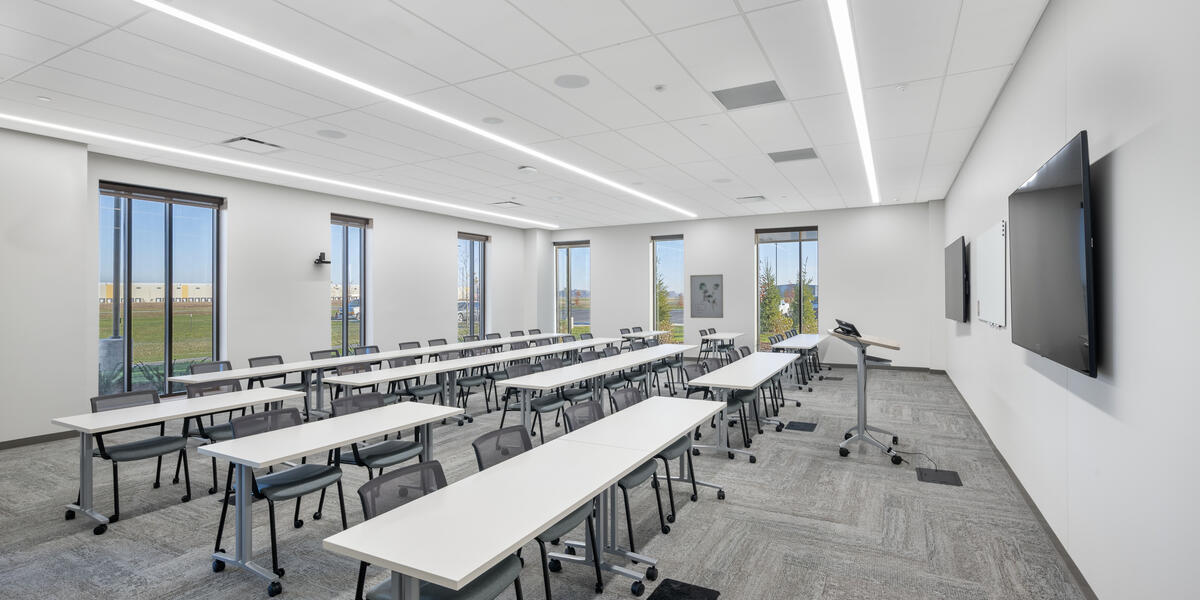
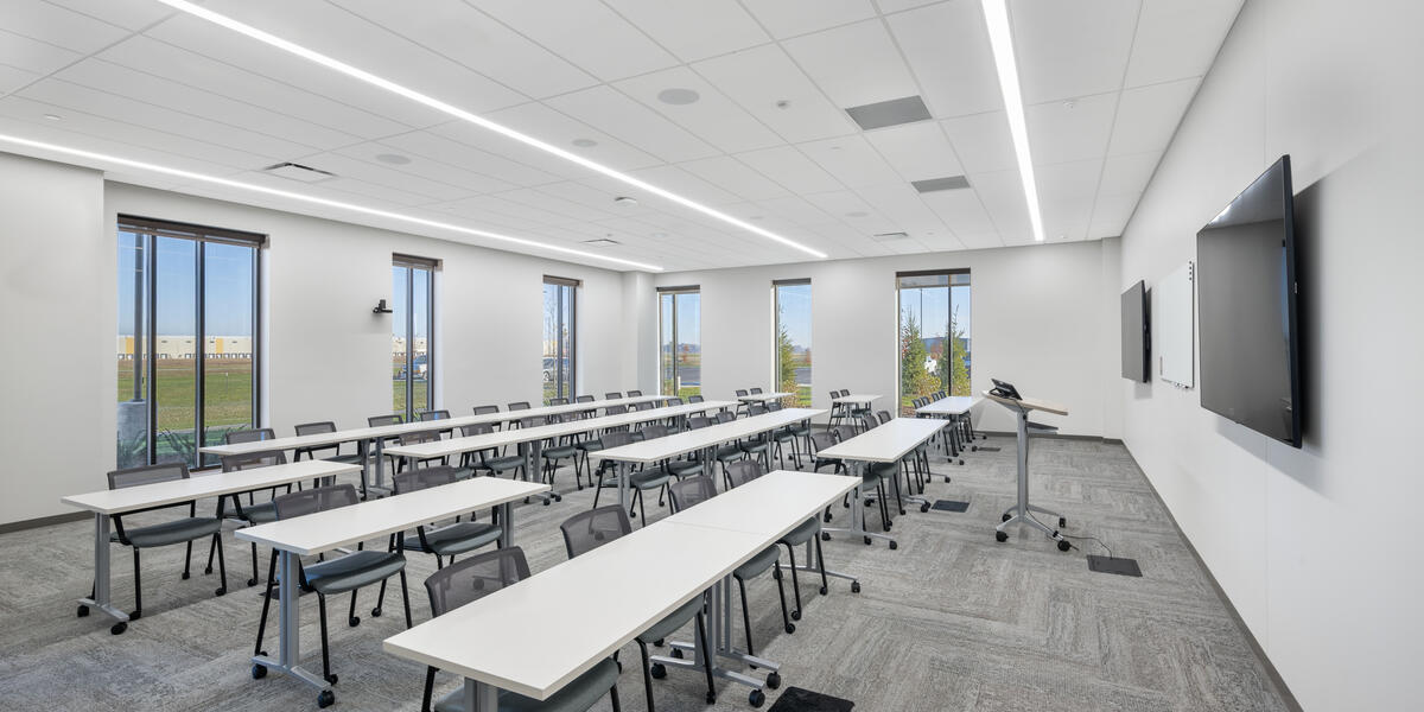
- wall art [689,273,724,319]
